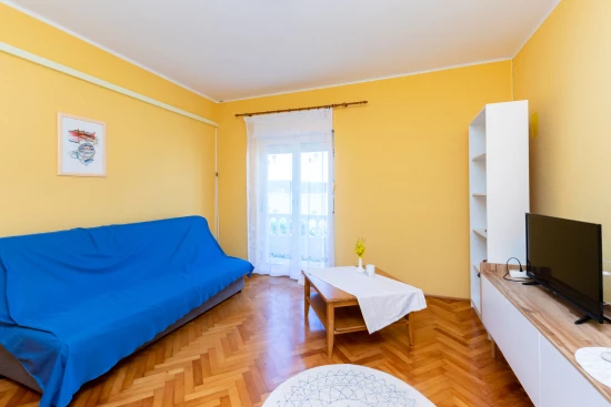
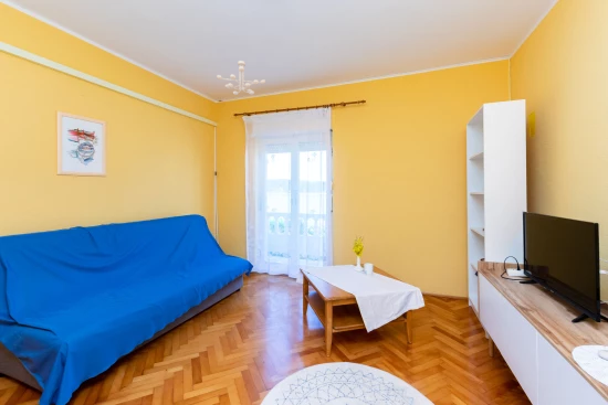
+ ceiling light fixture [216,60,266,96]
